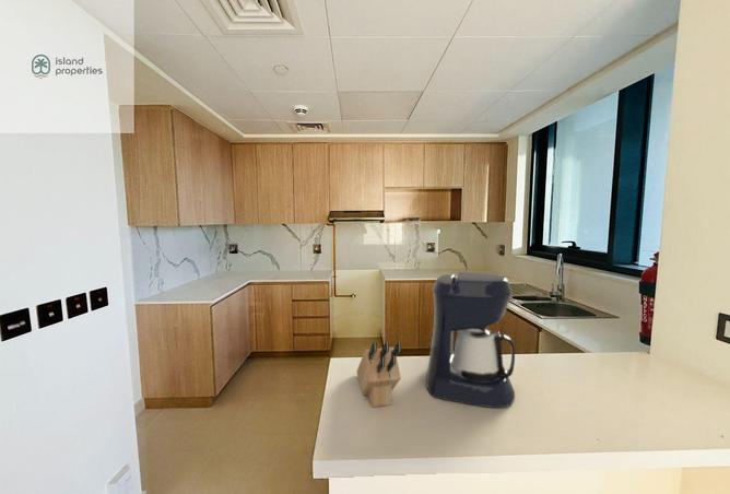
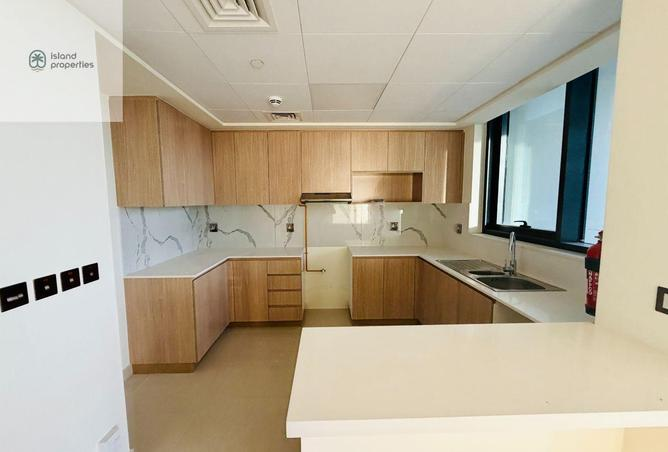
- coffee maker [425,270,516,409]
- knife block [356,341,402,408]
